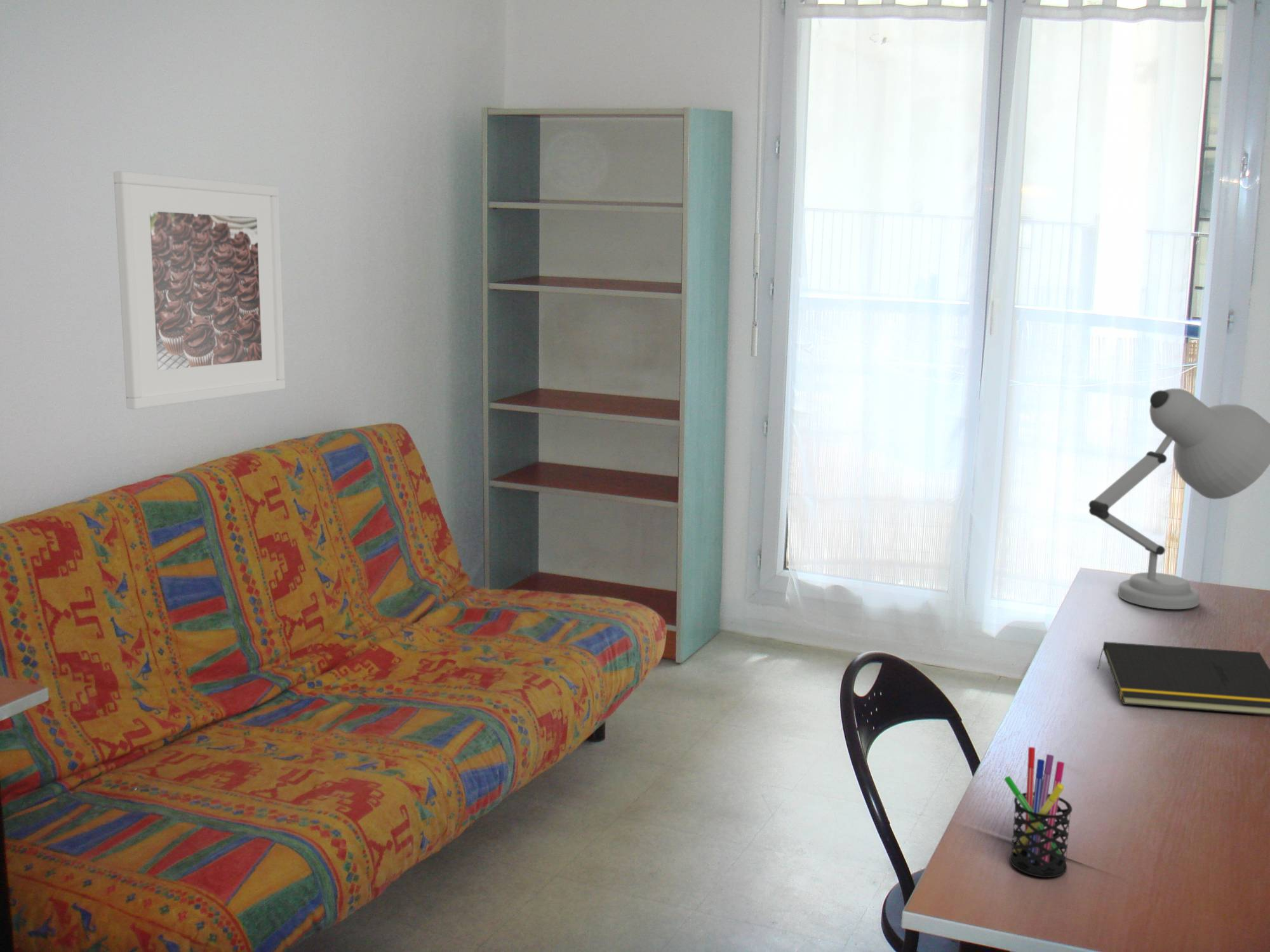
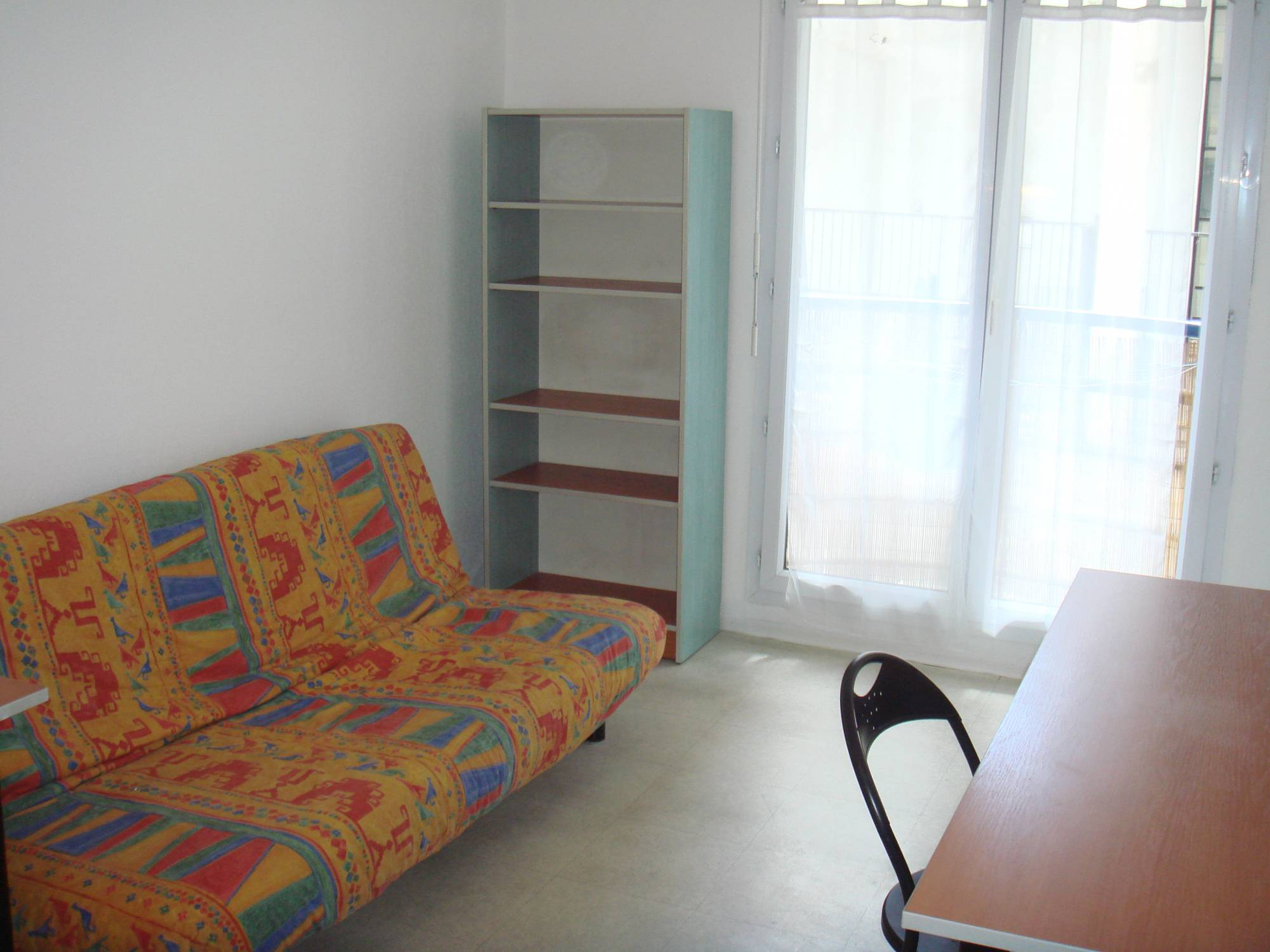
- desk lamp [1088,388,1270,610]
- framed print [113,170,286,410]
- notepad [1097,641,1270,716]
- pen holder [1003,746,1073,878]
